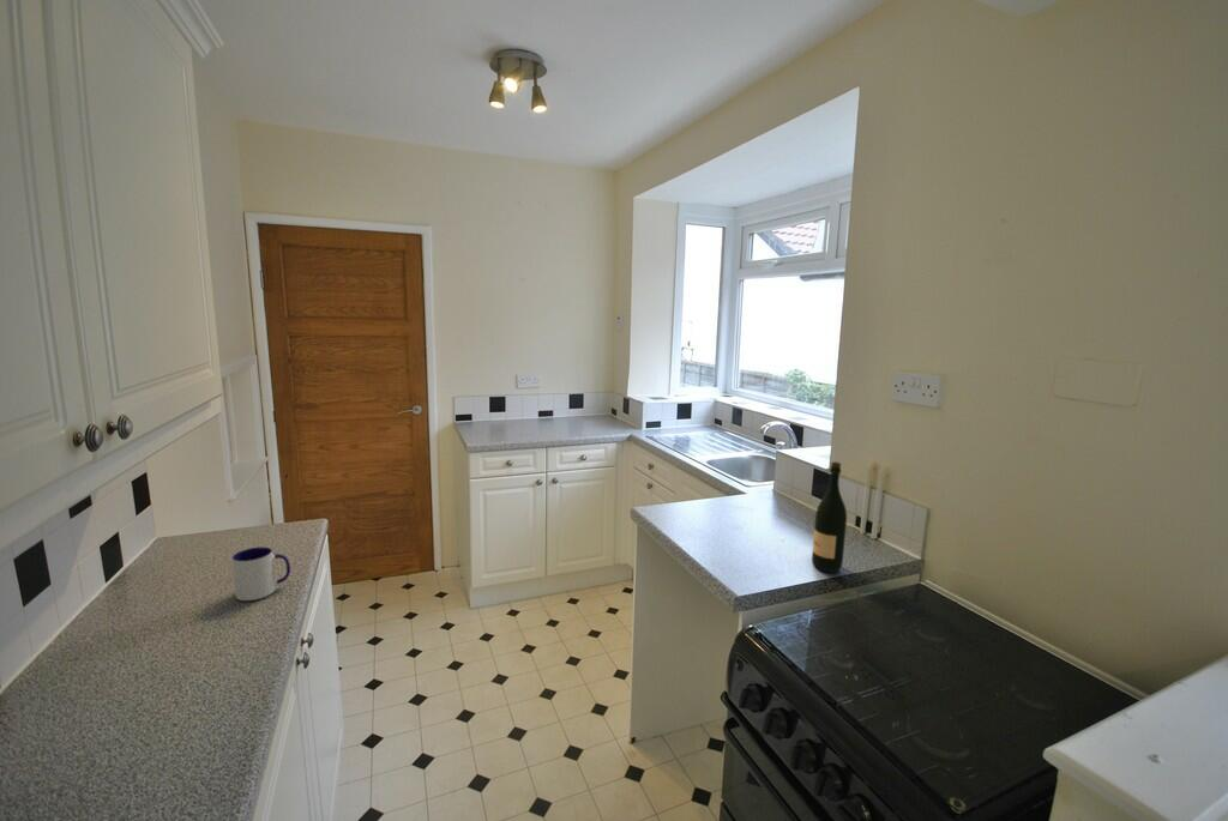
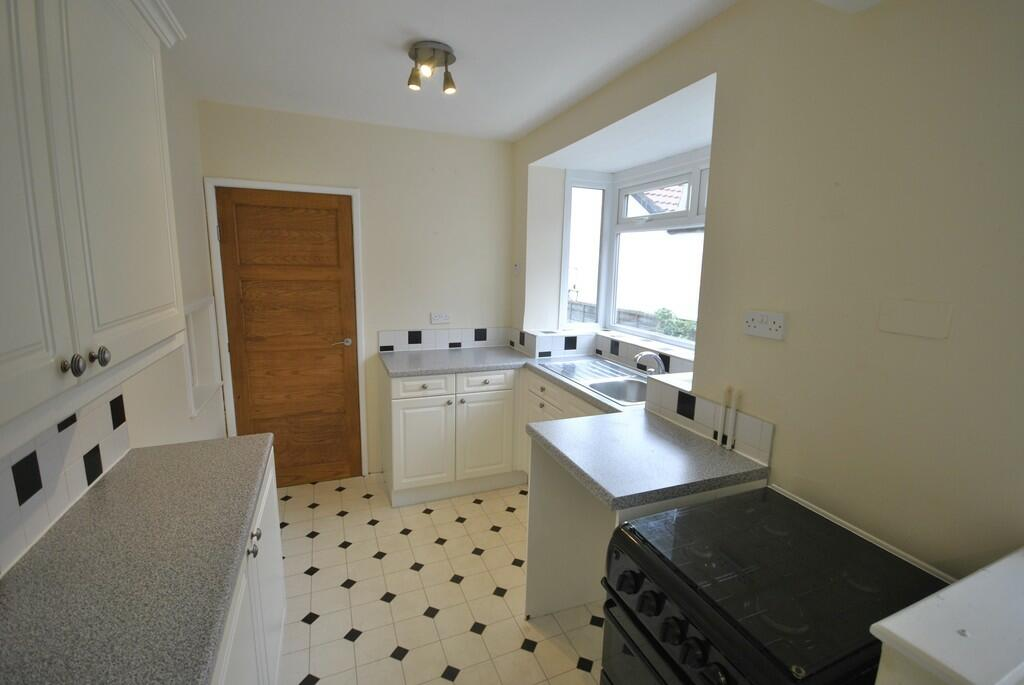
- mug [231,547,291,602]
- wine bottle [811,460,848,574]
